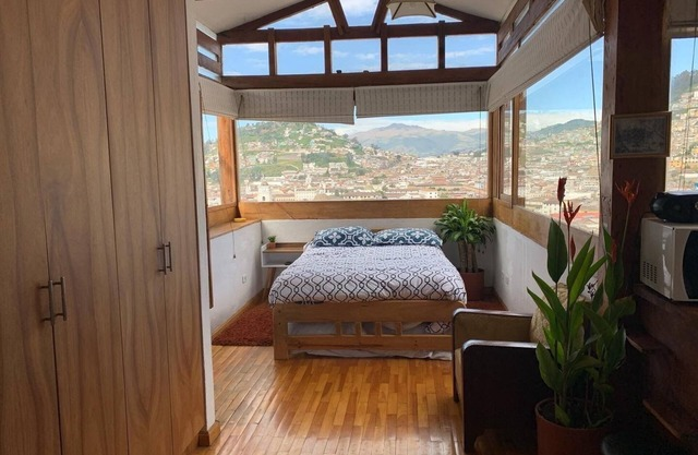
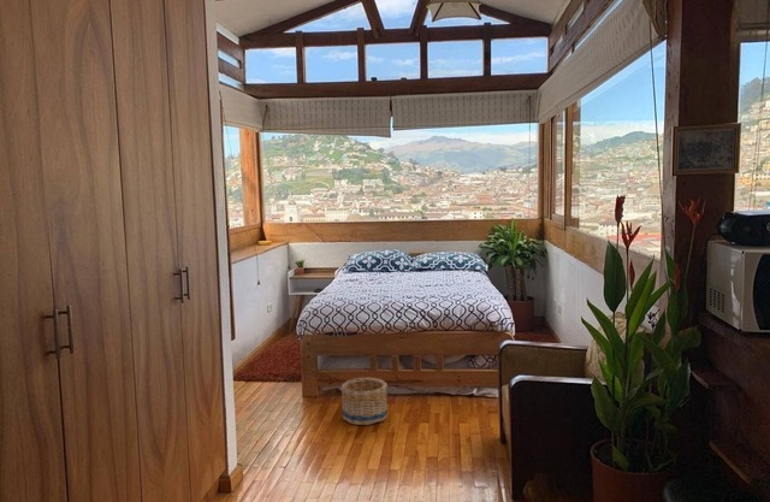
+ basket [339,377,389,426]
